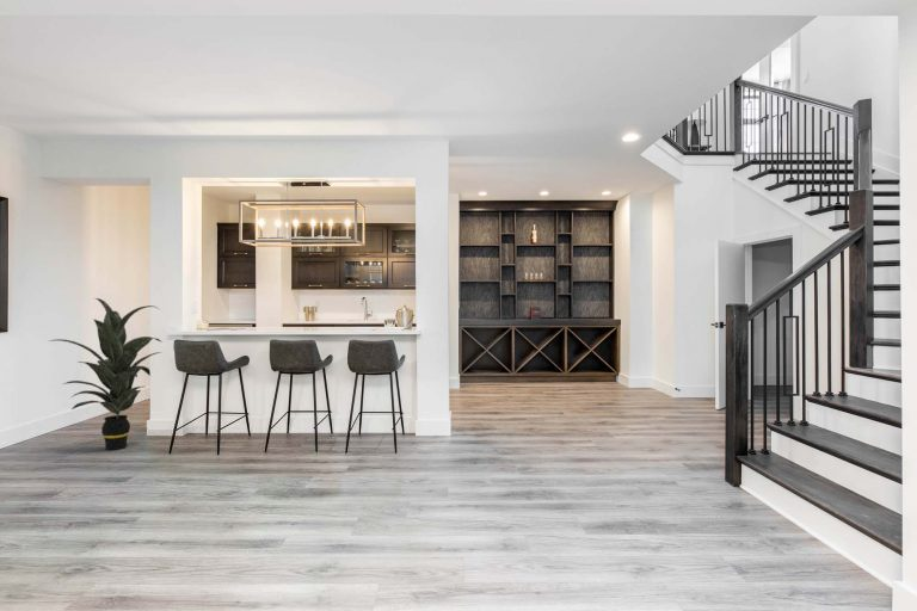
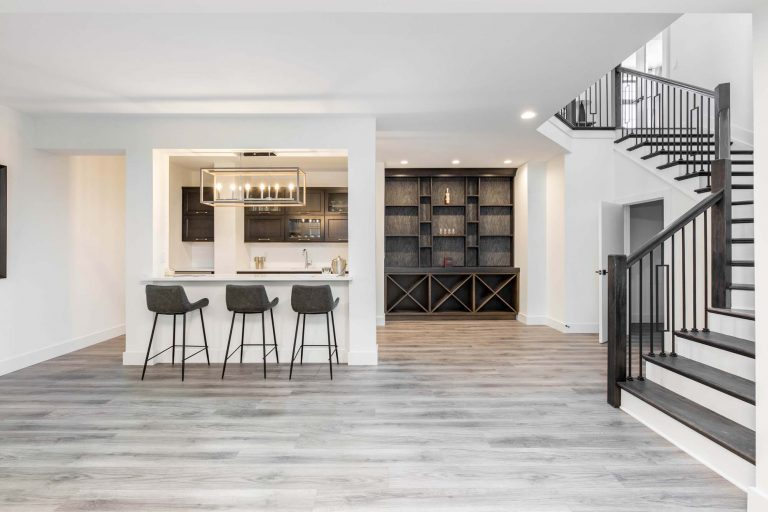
- indoor plant [49,297,164,451]
